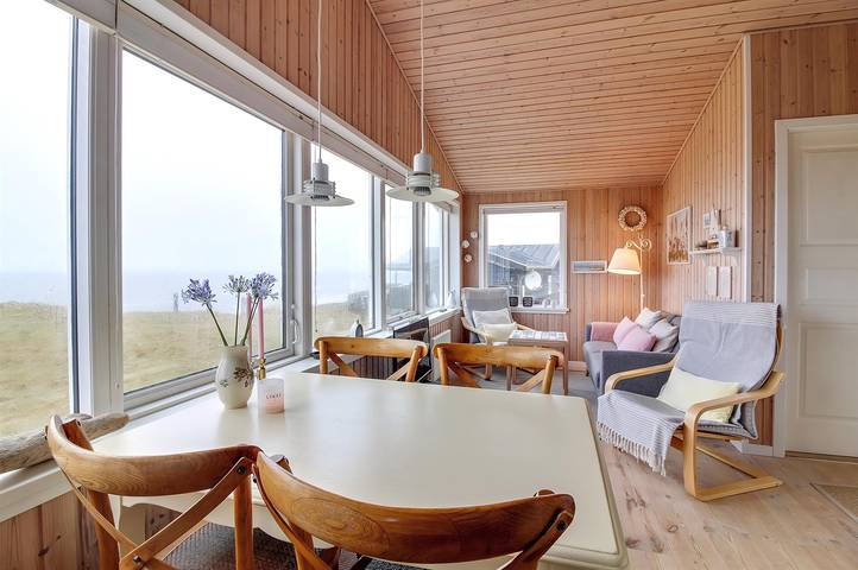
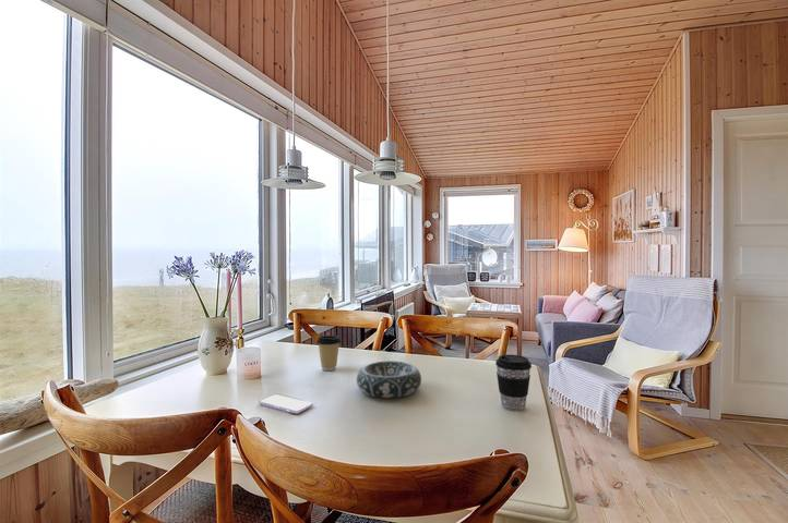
+ smartphone [258,393,314,415]
+ coffee cup [494,354,533,412]
+ decorative bowl [356,360,422,399]
+ coffee cup [315,335,343,372]
